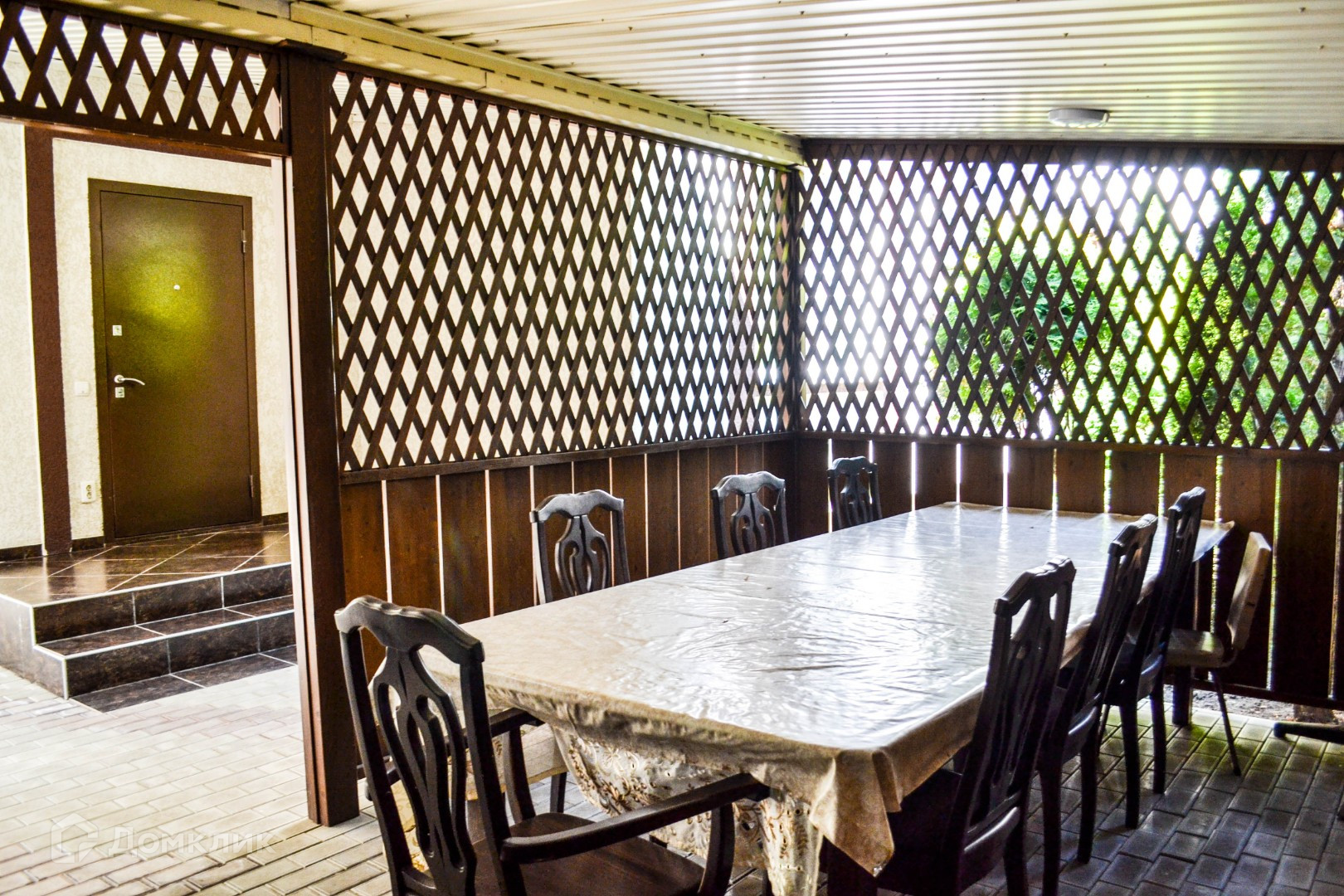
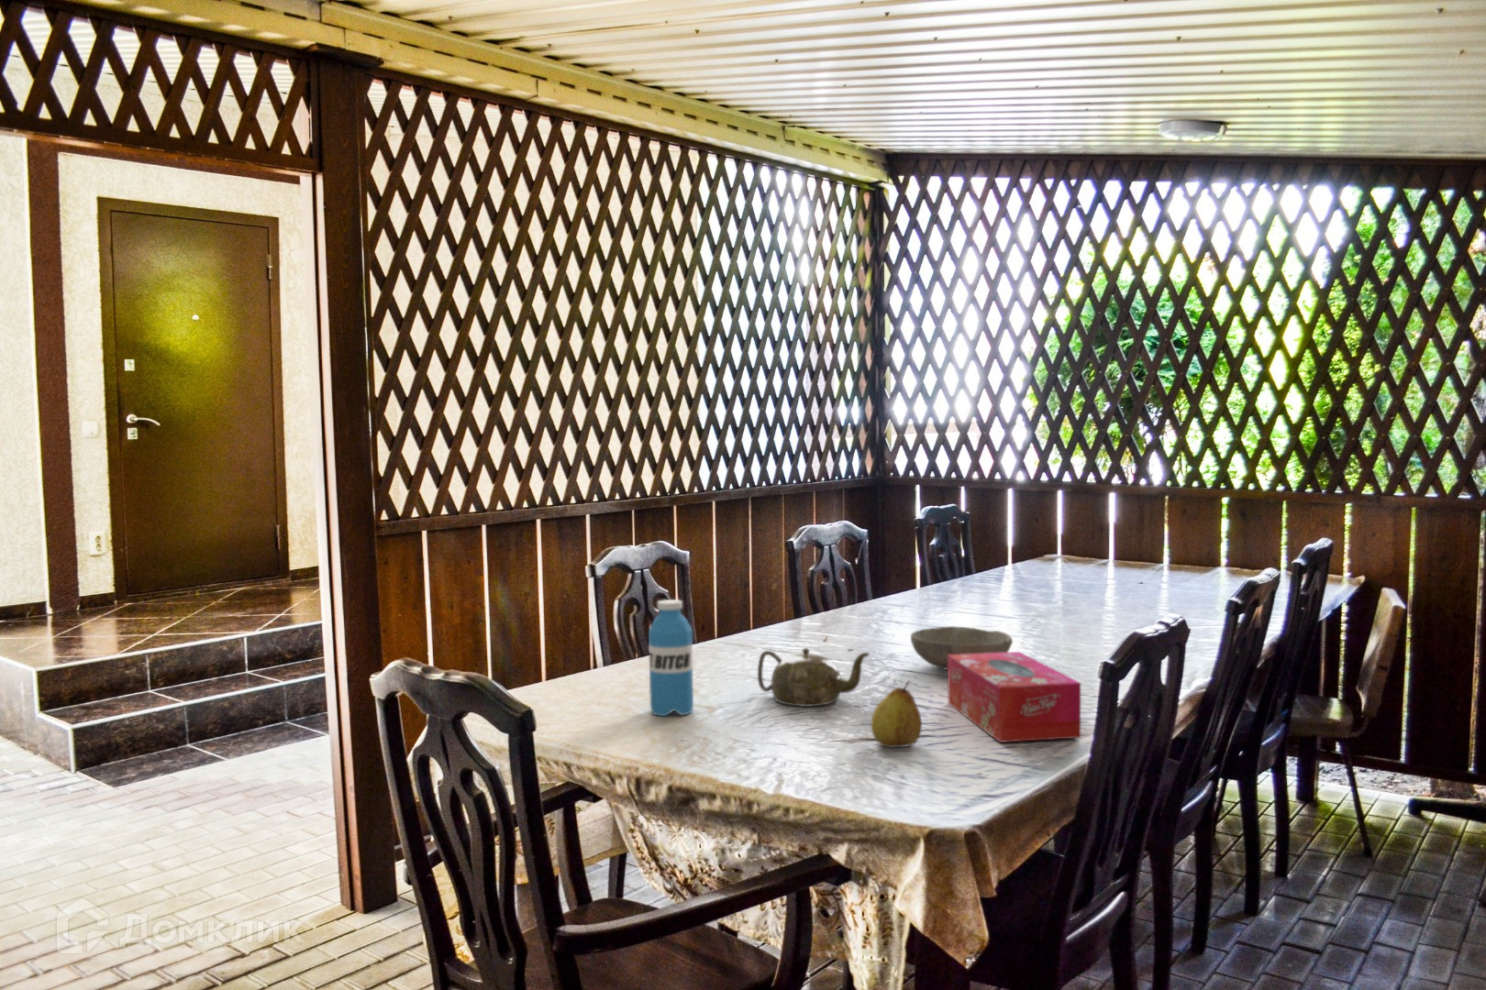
+ tissue box [946,651,1081,744]
+ water bottle [648,599,694,717]
+ bowl [910,625,1014,671]
+ fruit [870,680,923,748]
+ teapot [756,647,869,707]
